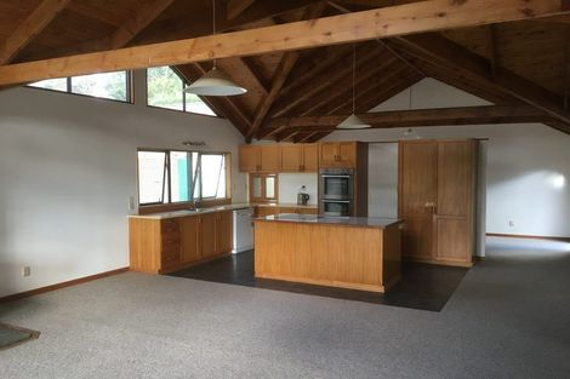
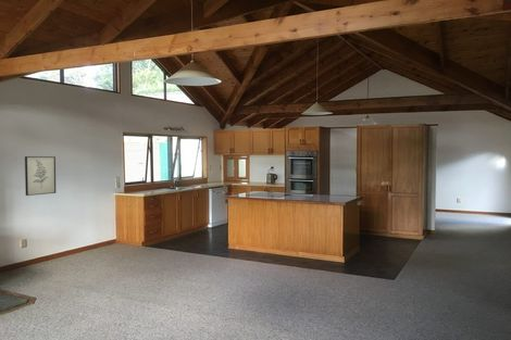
+ wall art [24,155,57,197]
